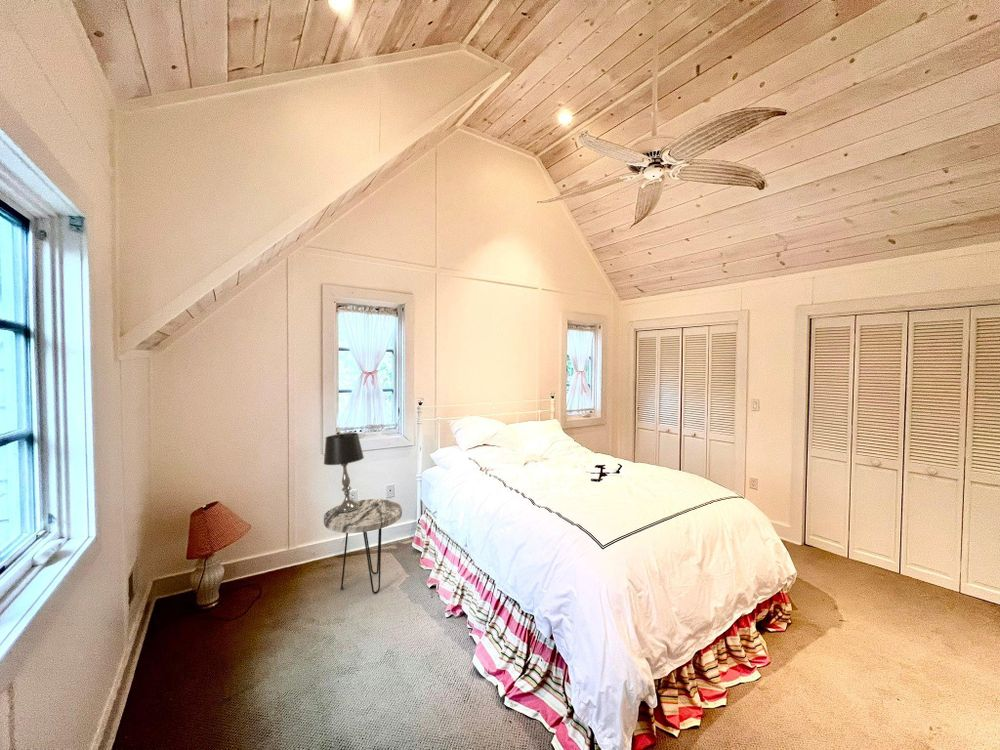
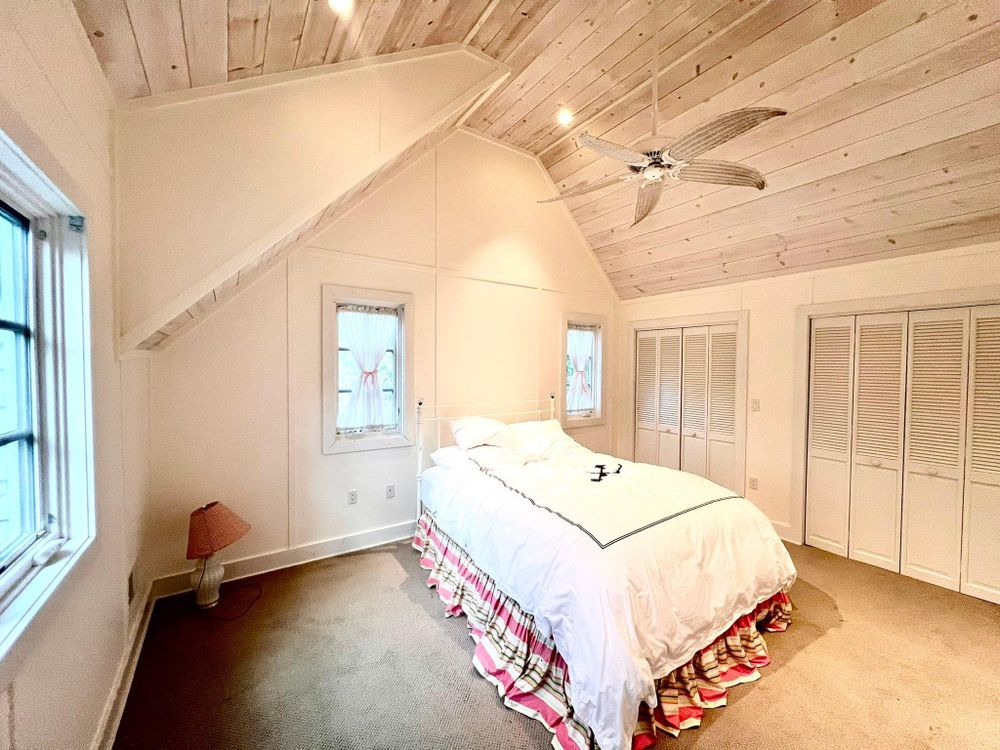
- table lamp [323,432,365,512]
- side table [323,498,403,595]
